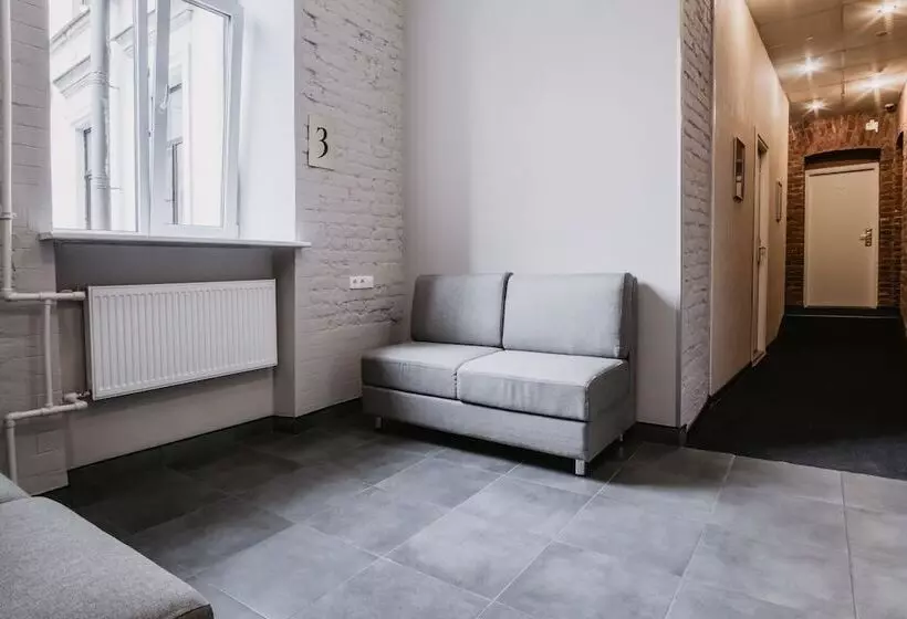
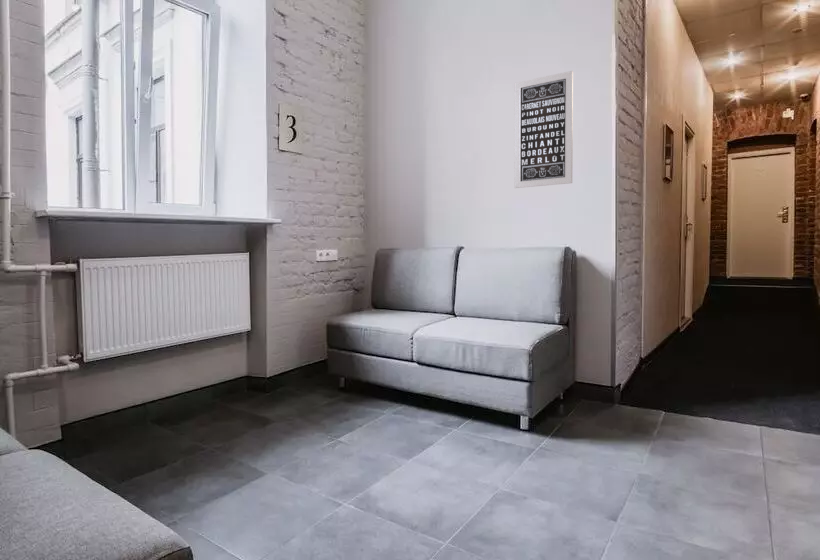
+ wall art [513,70,574,189]
